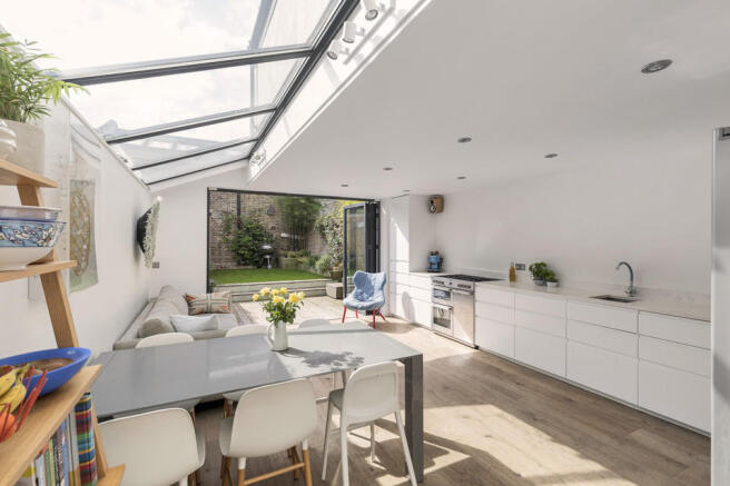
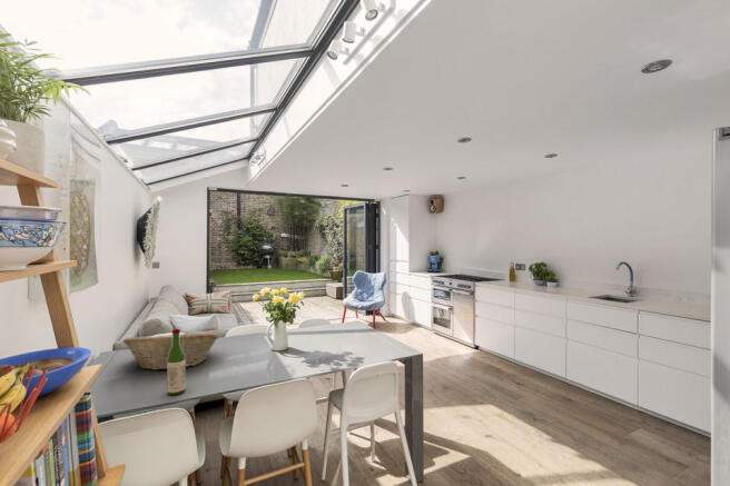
+ fruit basket [121,330,220,371]
+ wine bottle [166,328,187,396]
